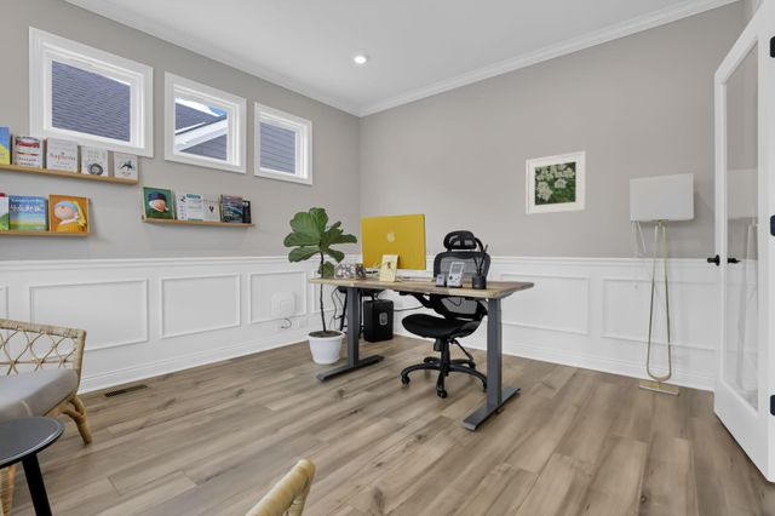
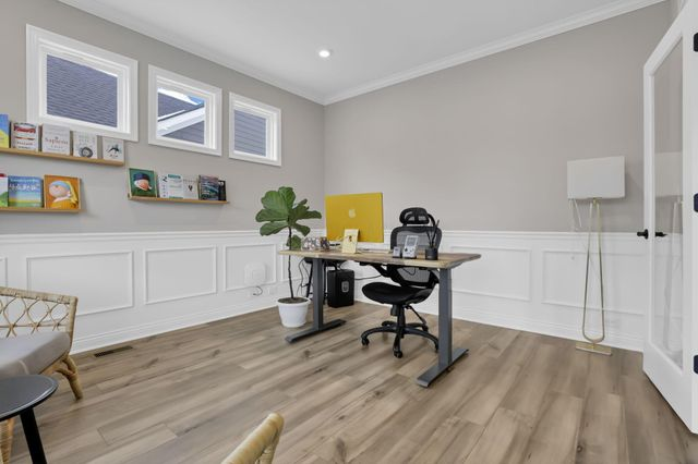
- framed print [524,150,587,216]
